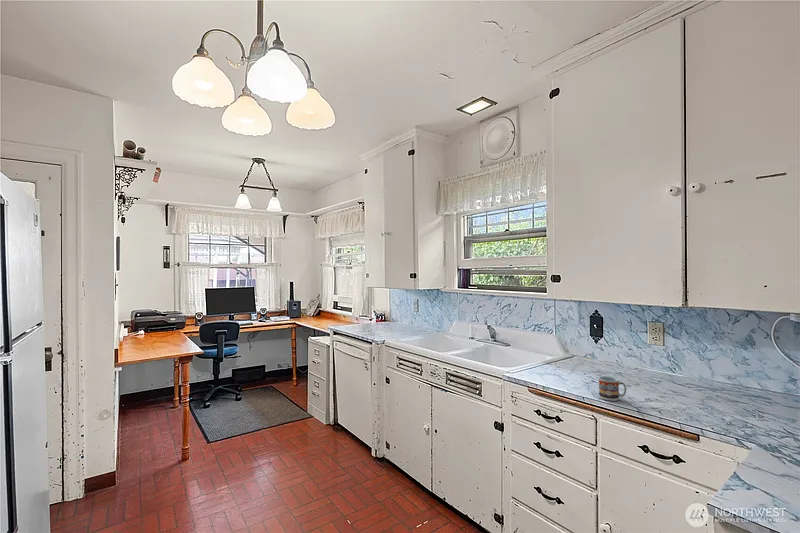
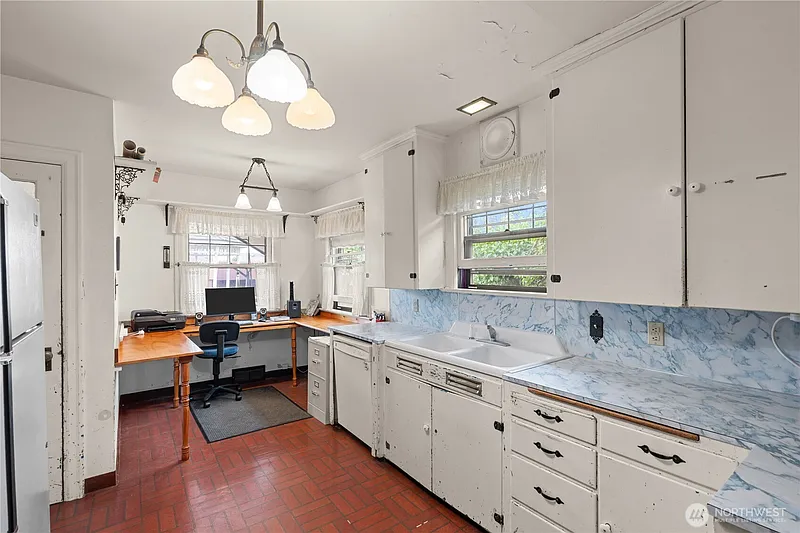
- cup [598,375,627,402]
